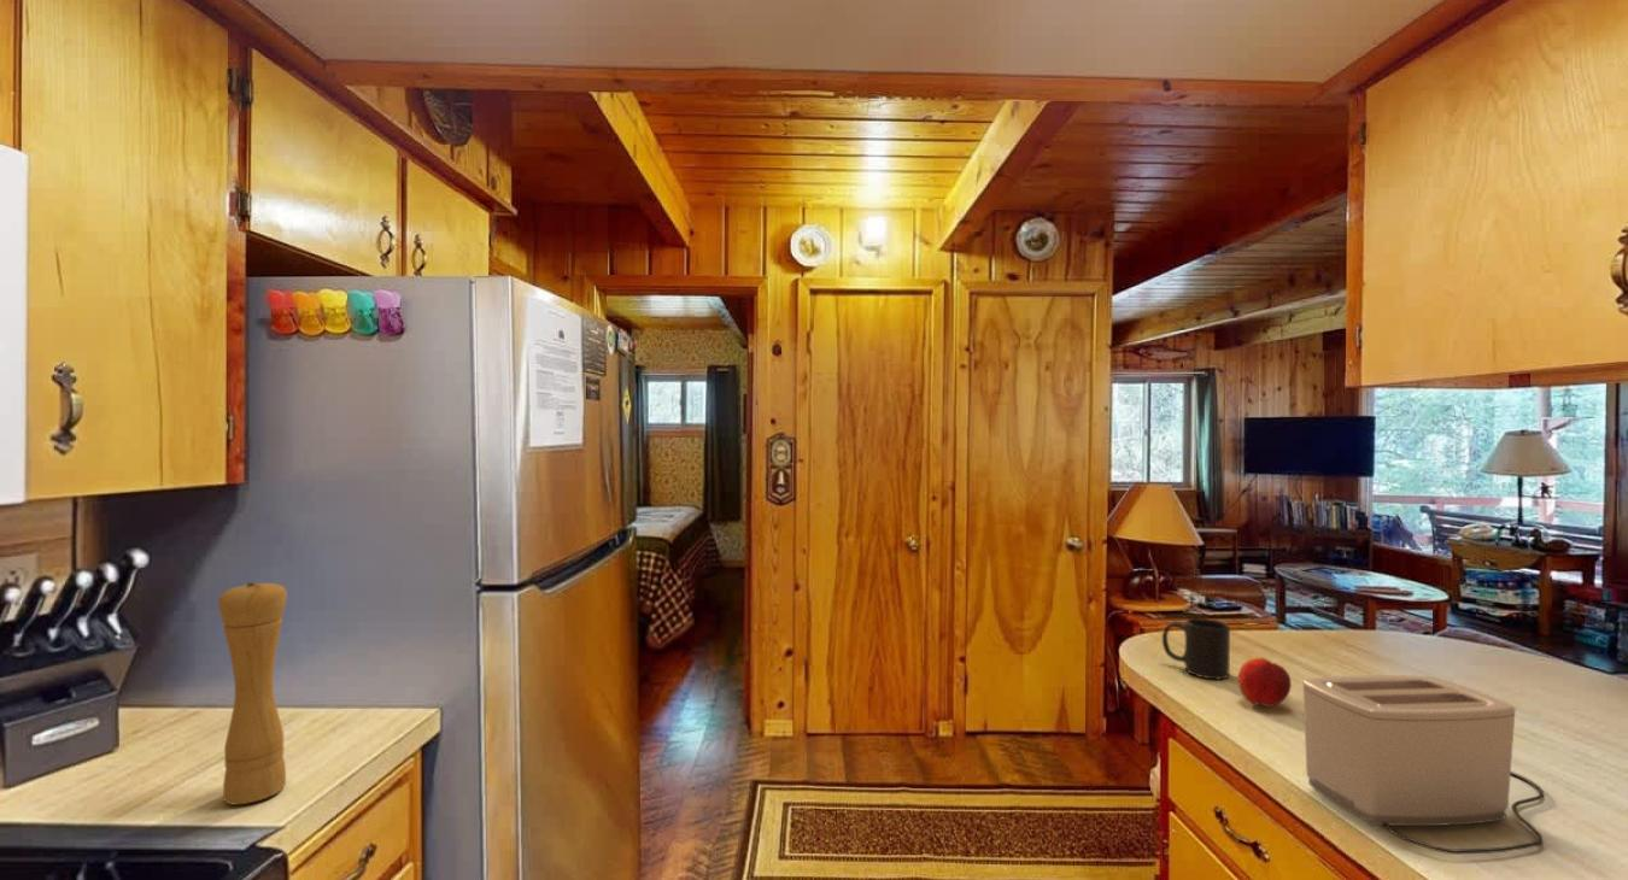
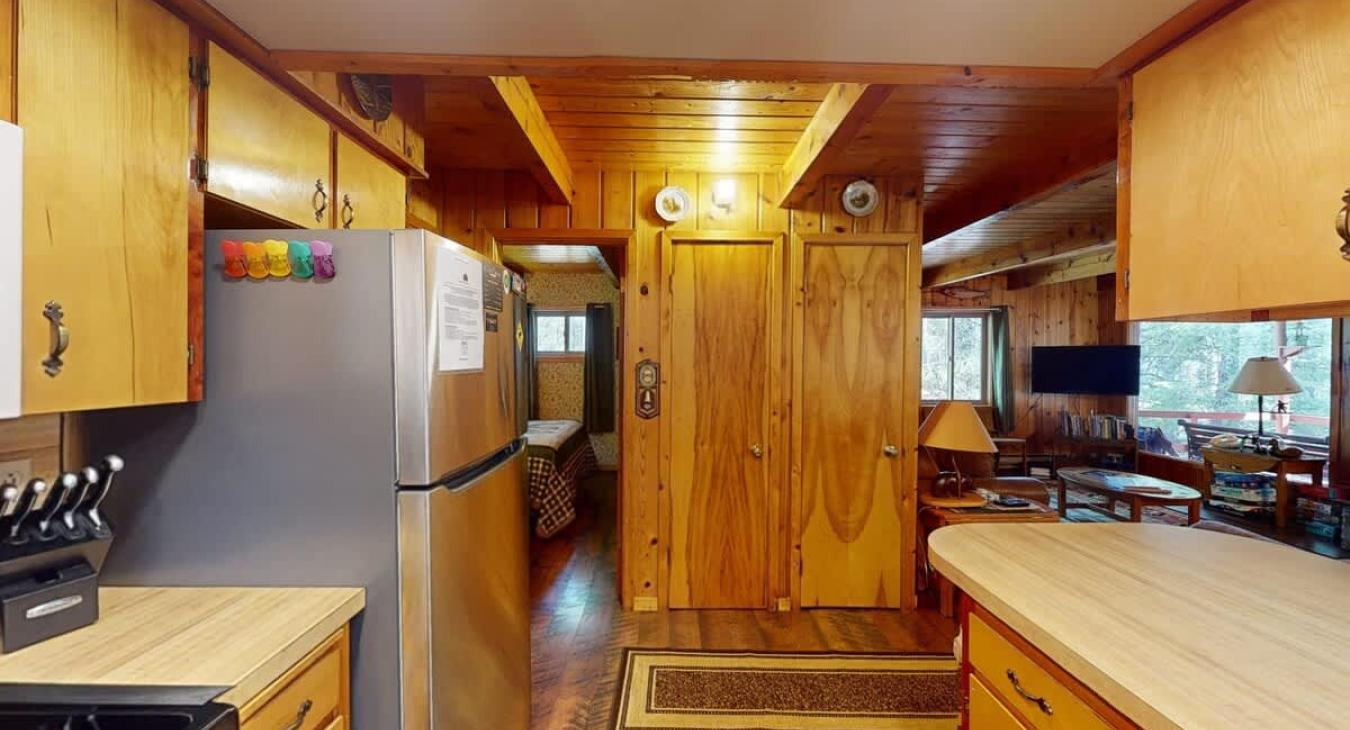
- pepper mill [217,581,288,805]
- mug [1161,617,1231,680]
- toaster [1302,674,1546,855]
- peach [1237,656,1293,708]
